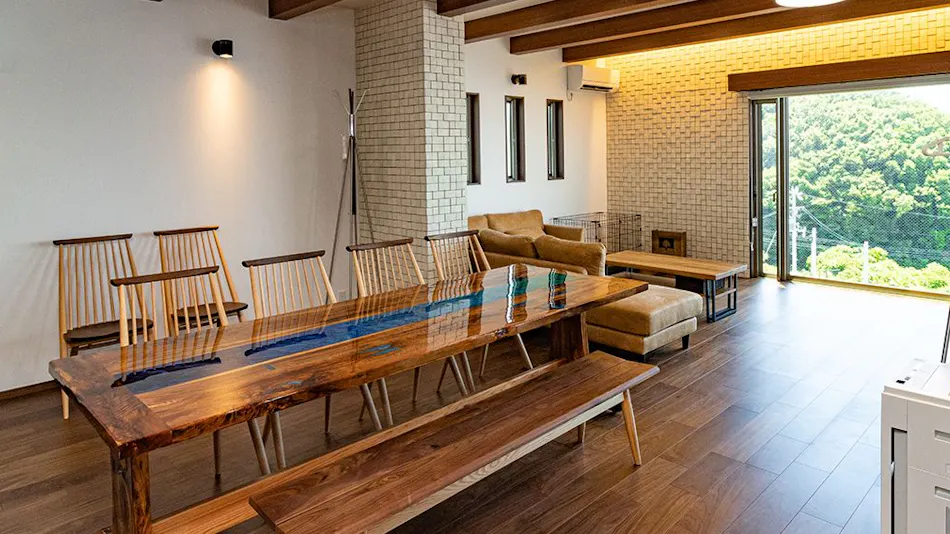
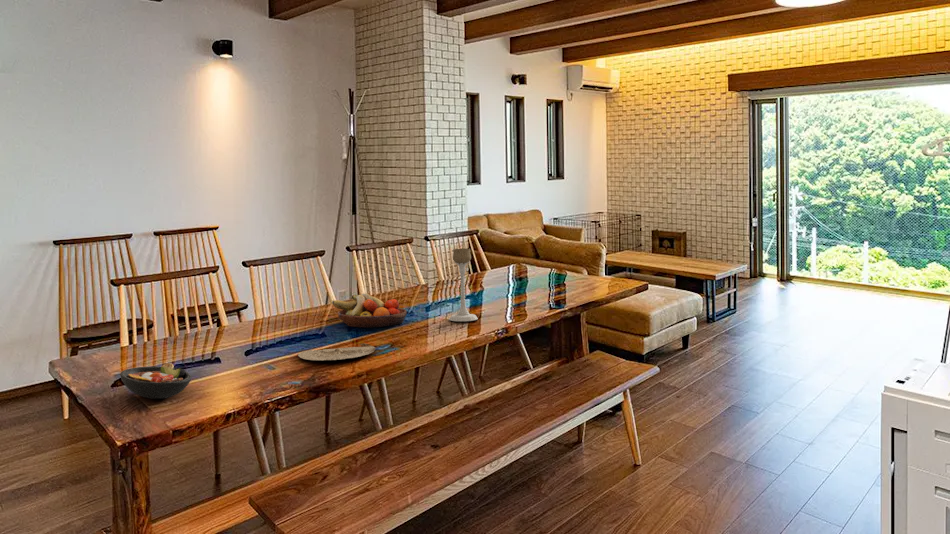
+ candle holder [448,247,479,322]
+ plate [297,342,376,361]
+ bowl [119,362,192,400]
+ fruit bowl [331,293,408,328]
